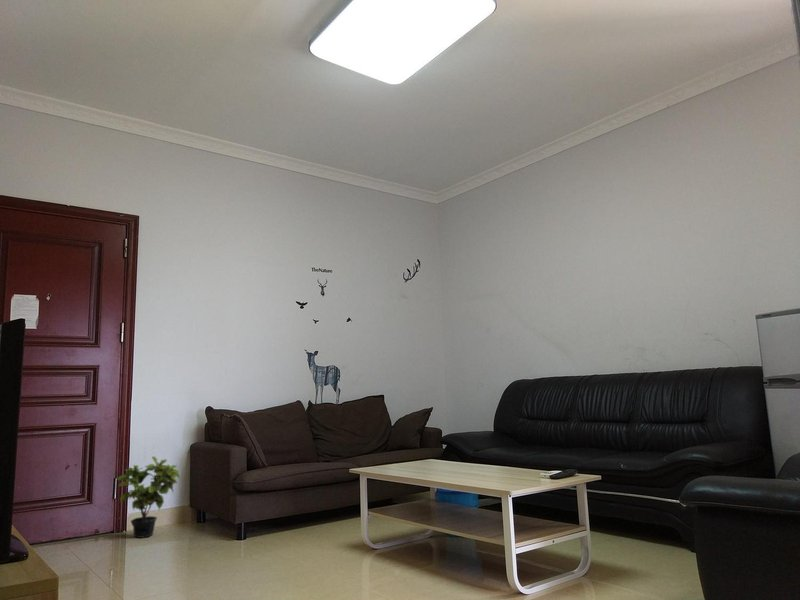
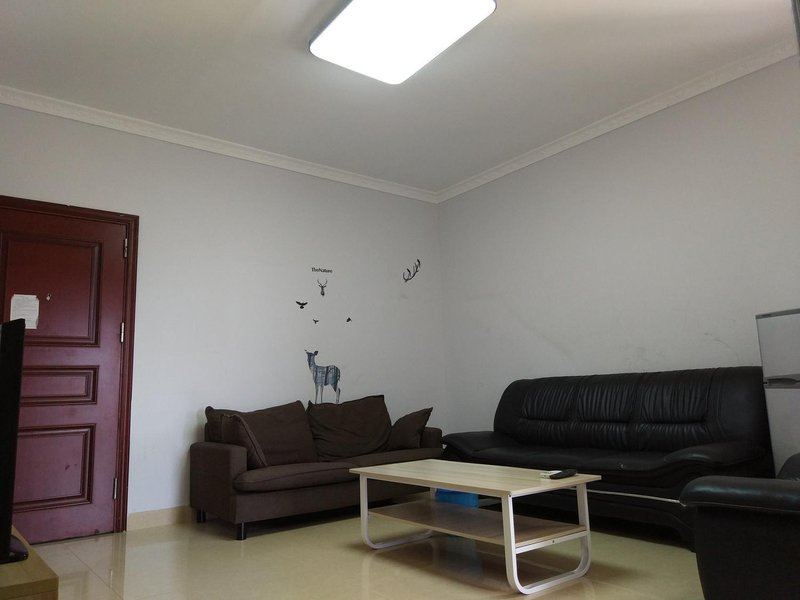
- potted plant [116,455,181,539]
